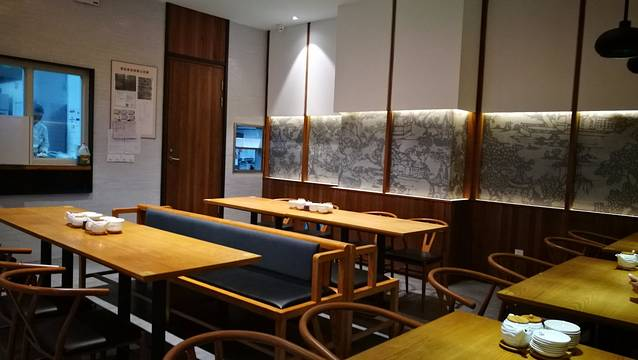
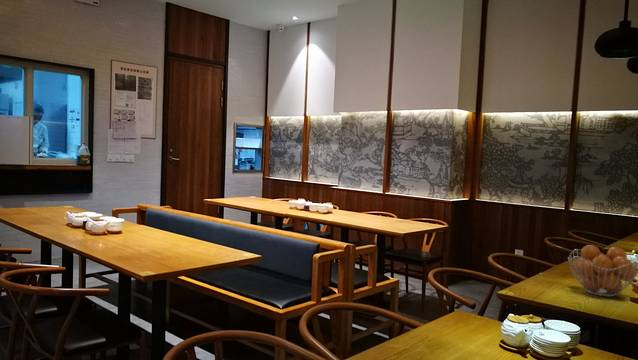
+ fruit basket [567,244,638,298]
